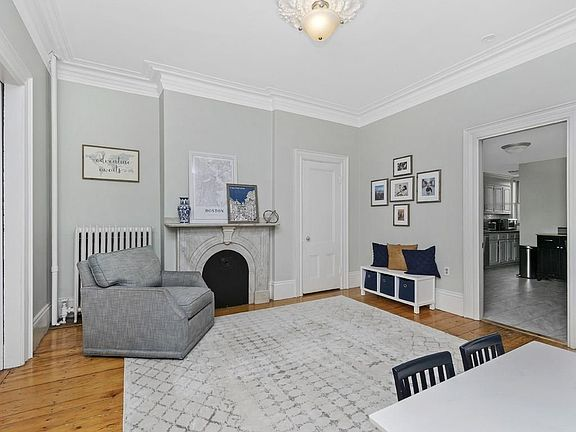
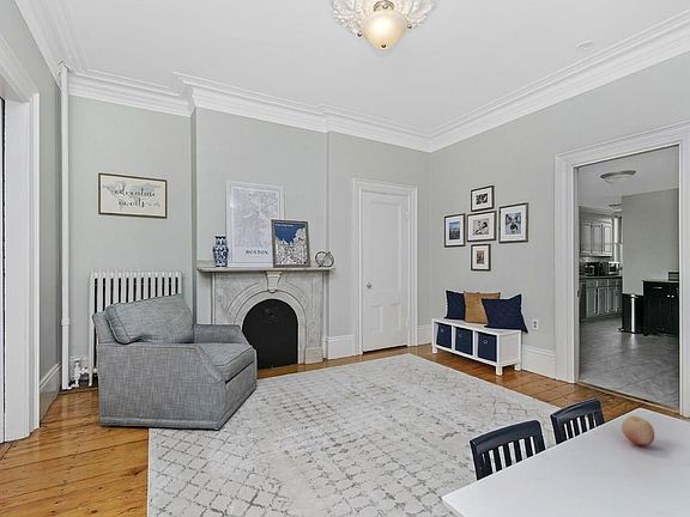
+ fruit [621,415,655,448]
